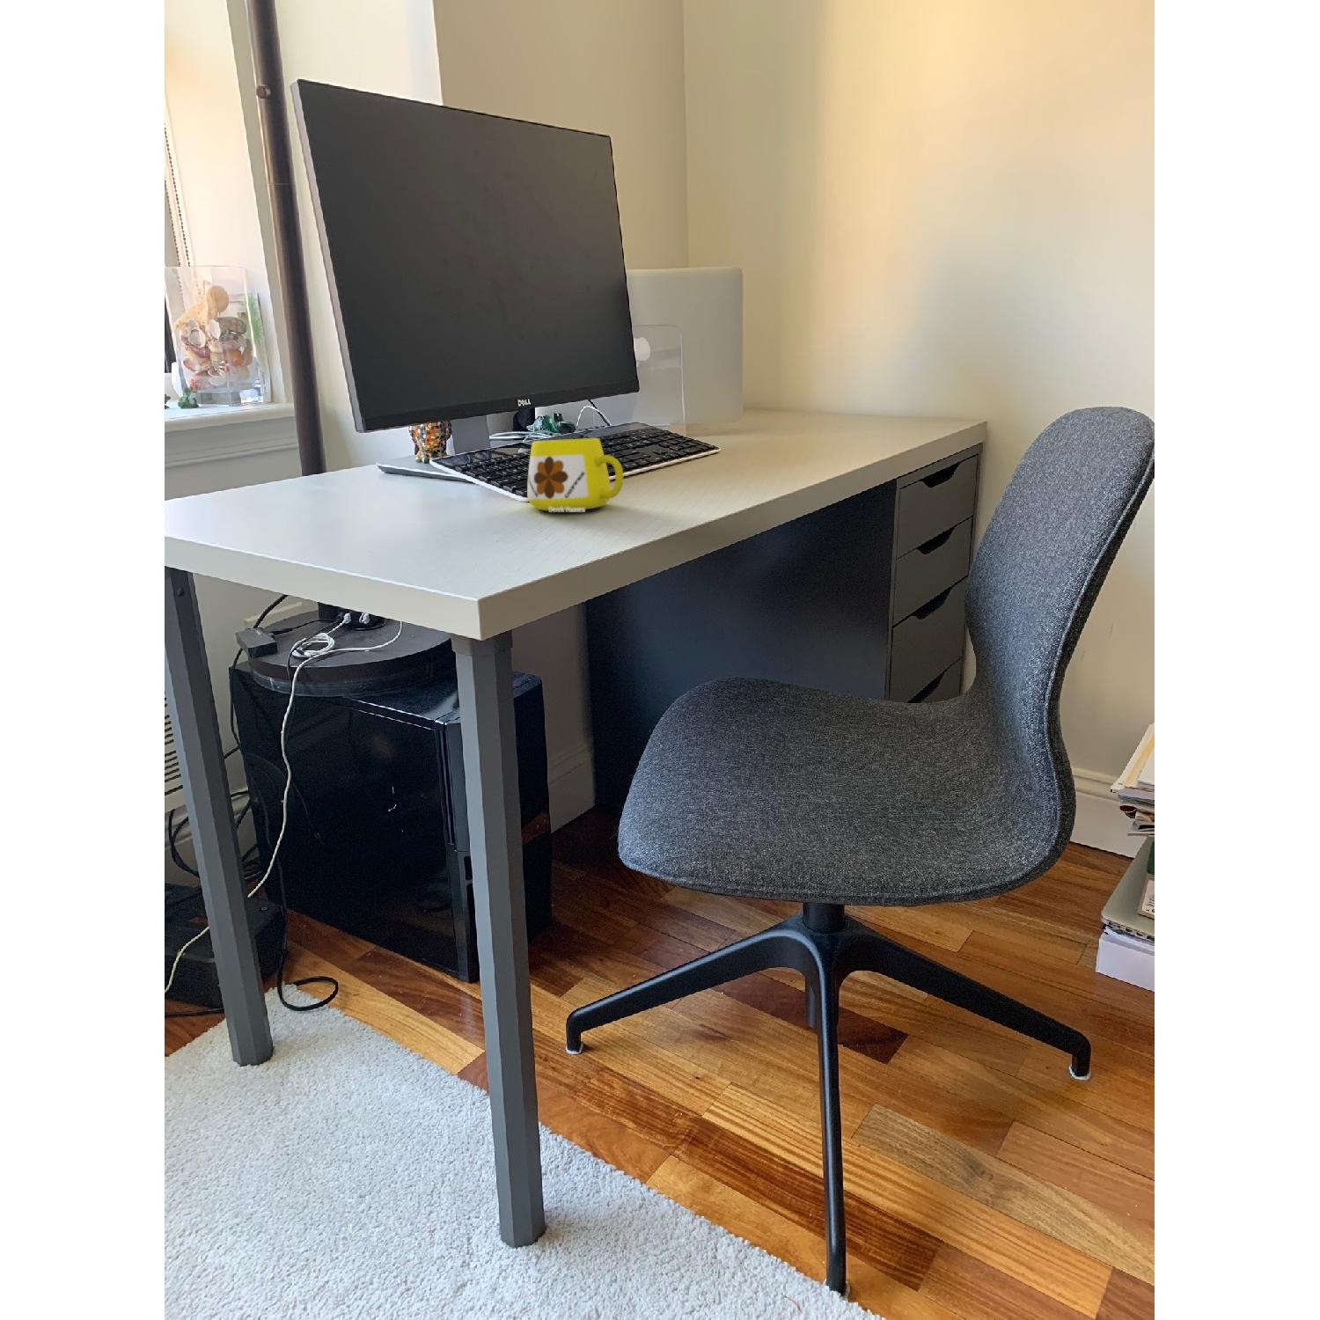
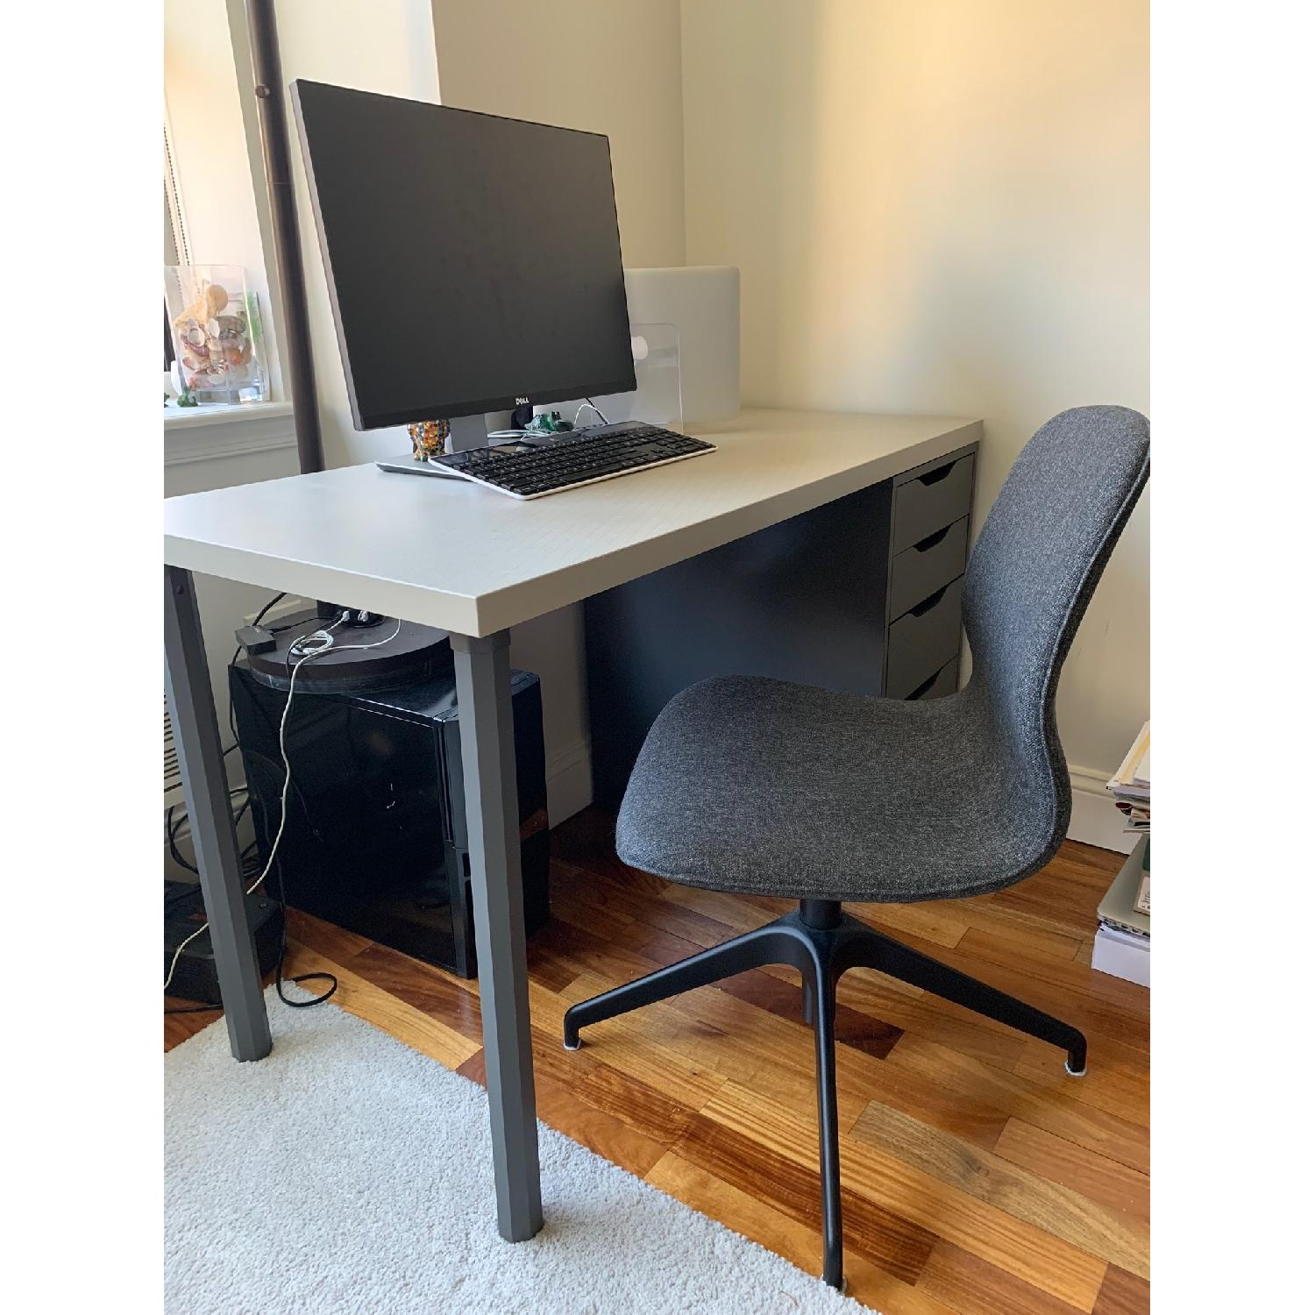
- mug [526,438,624,513]
